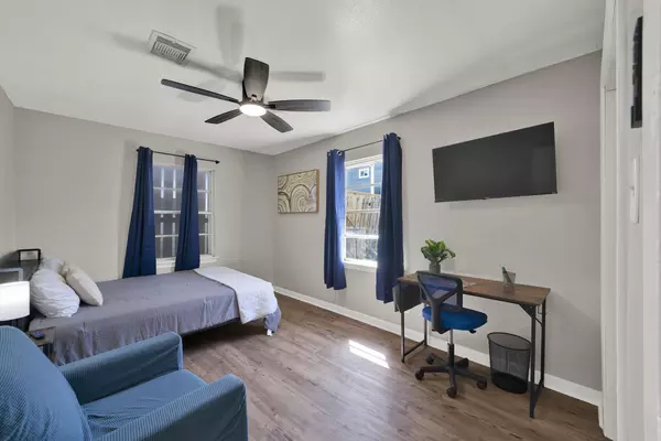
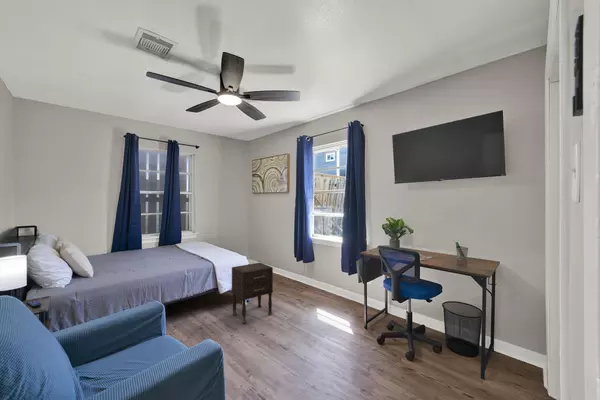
+ nightstand [231,262,274,324]
